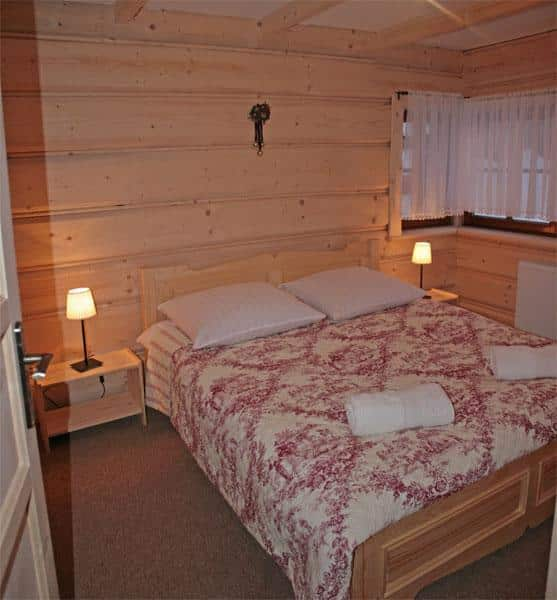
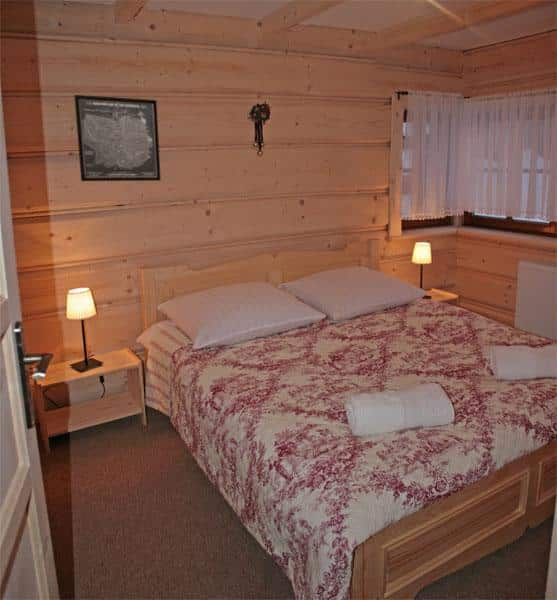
+ wall art [73,94,162,182]
